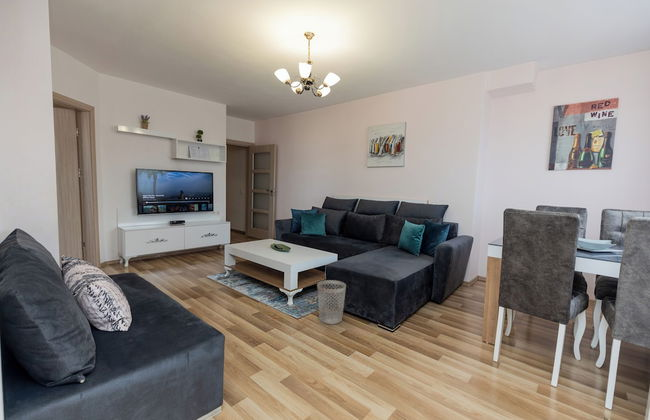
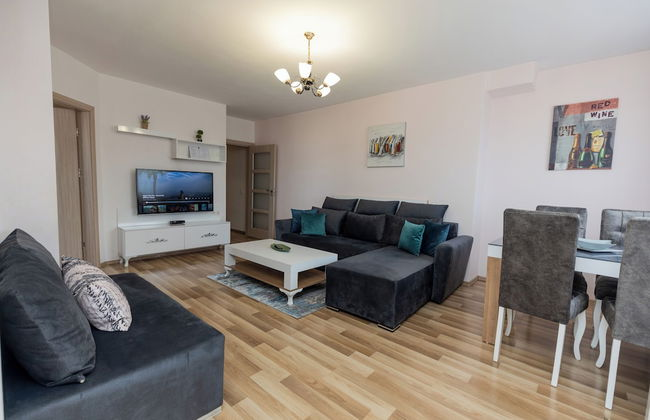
- wastebasket [316,279,347,325]
